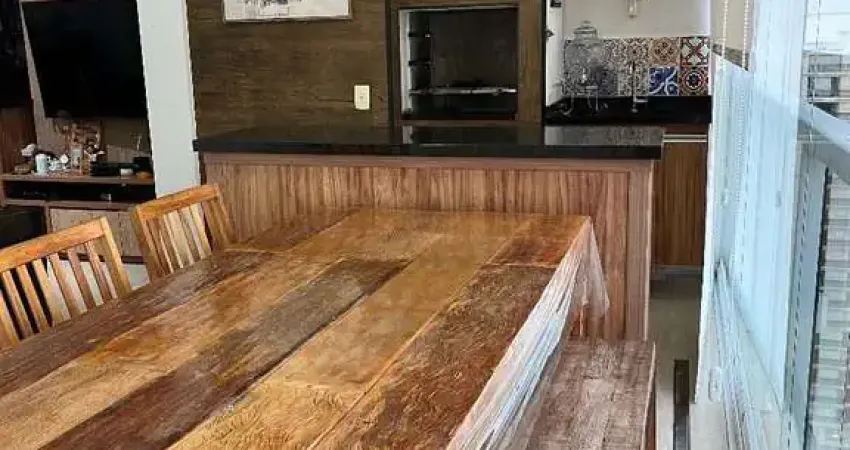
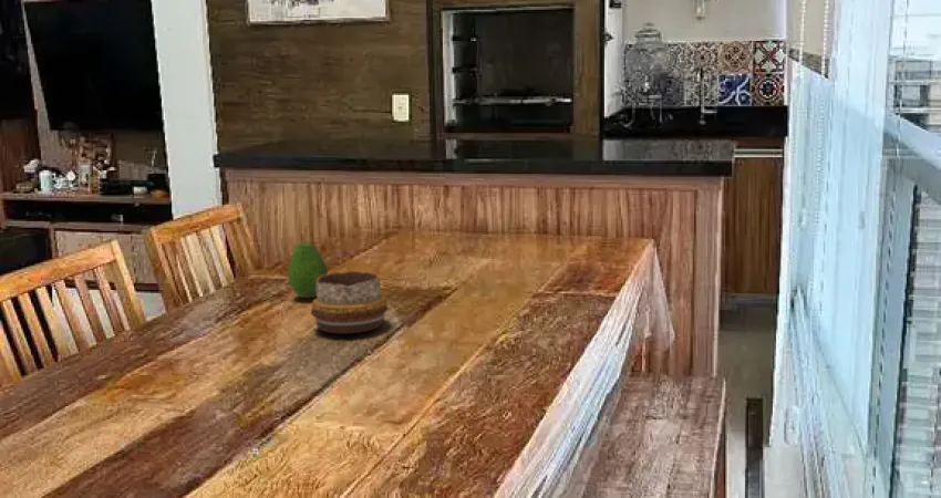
+ fruit [287,240,329,300]
+ decorative bowl [310,270,389,334]
